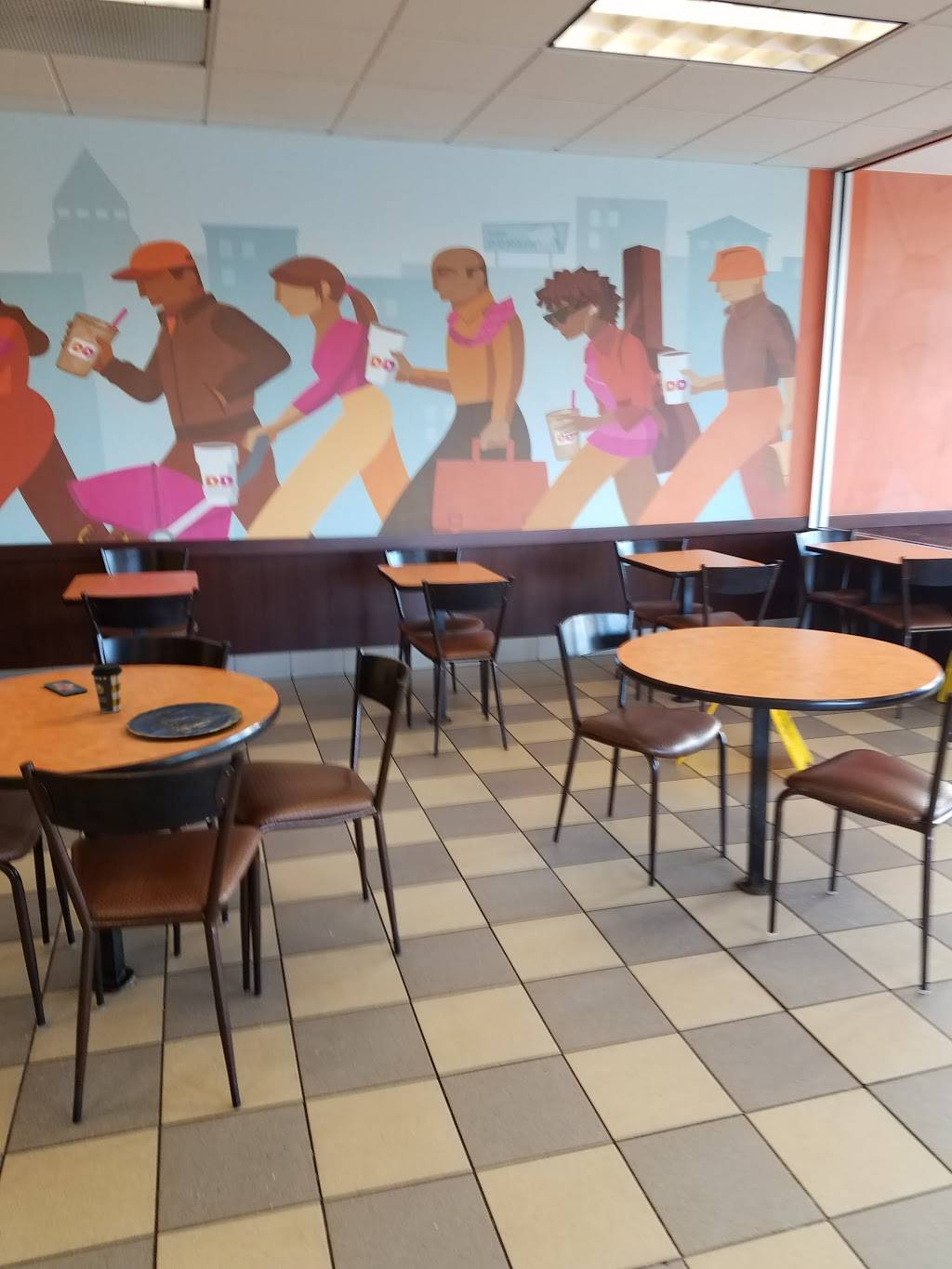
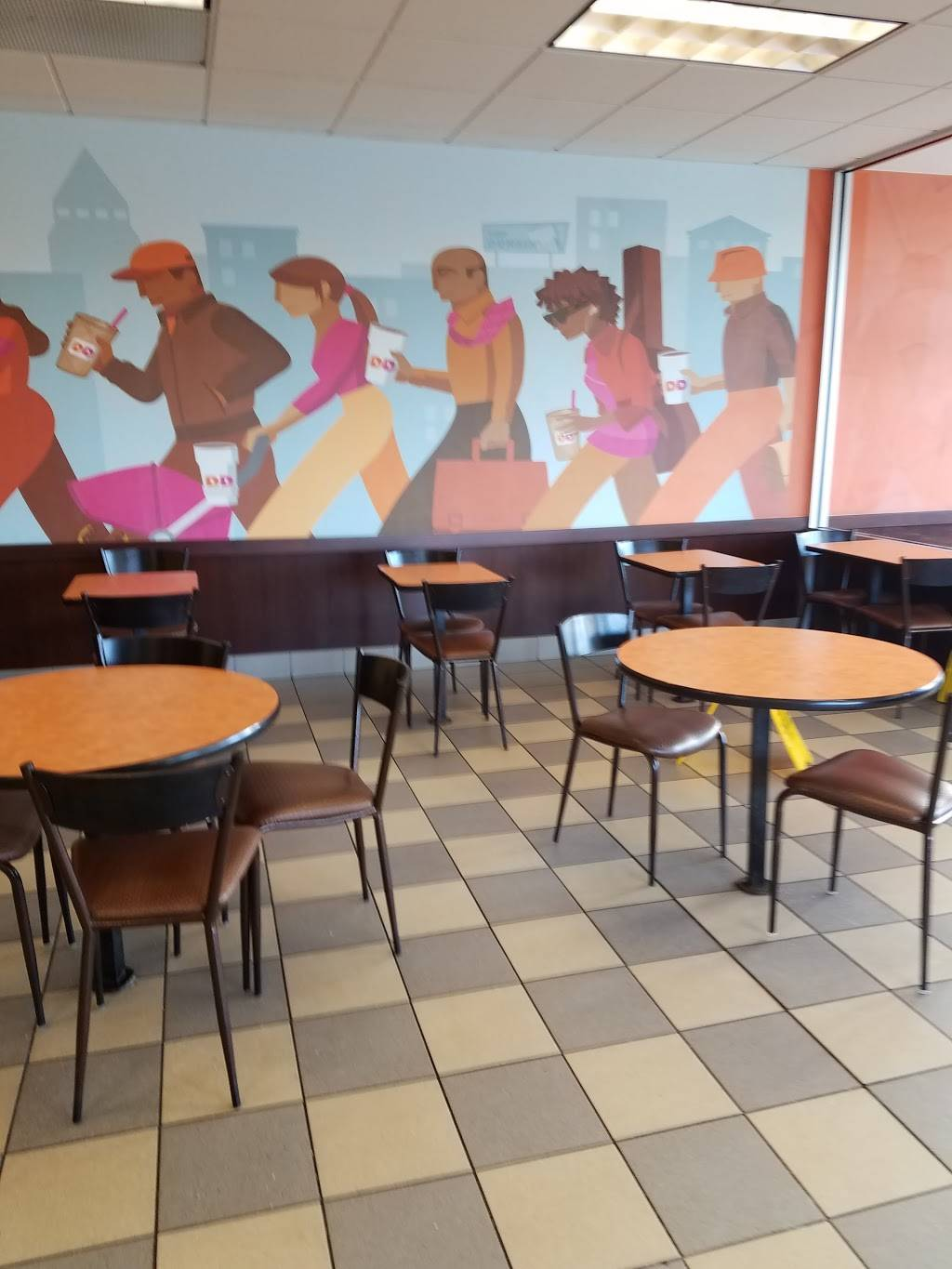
- coffee cup [90,662,124,714]
- plate [126,701,244,739]
- smartphone [43,679,88,697]
